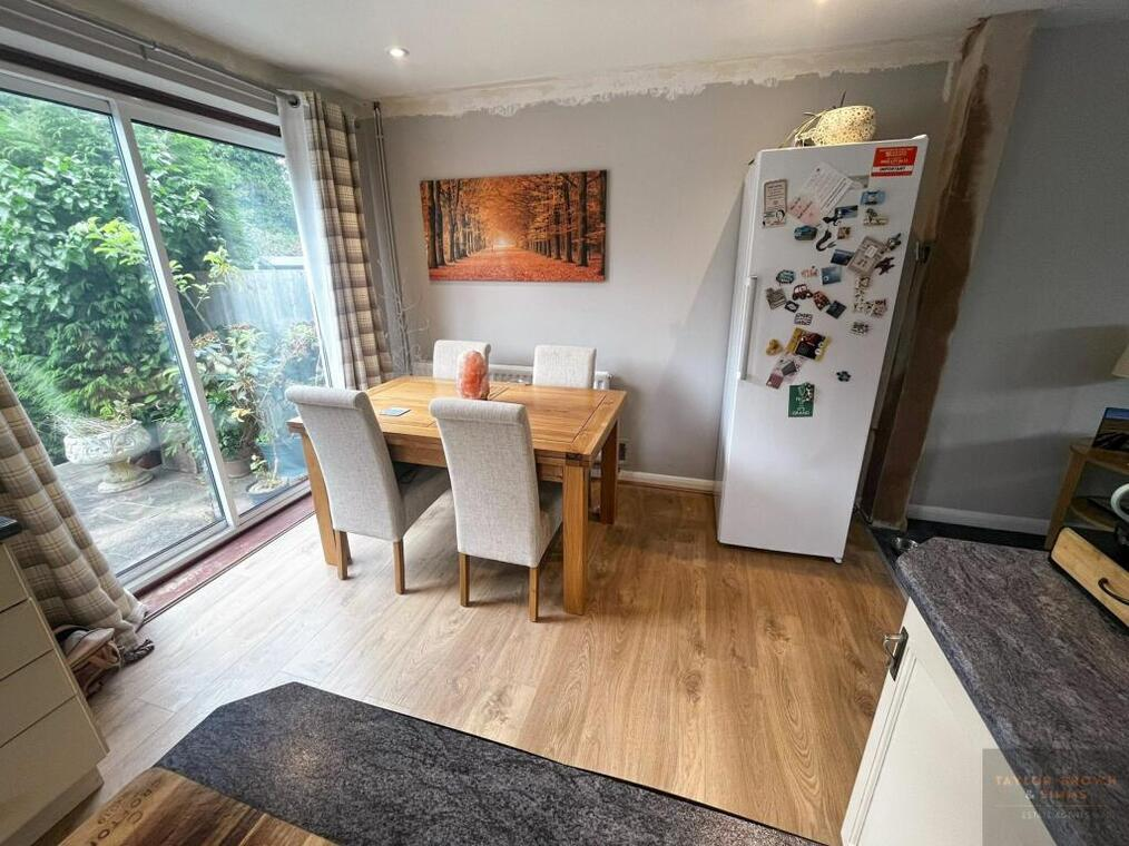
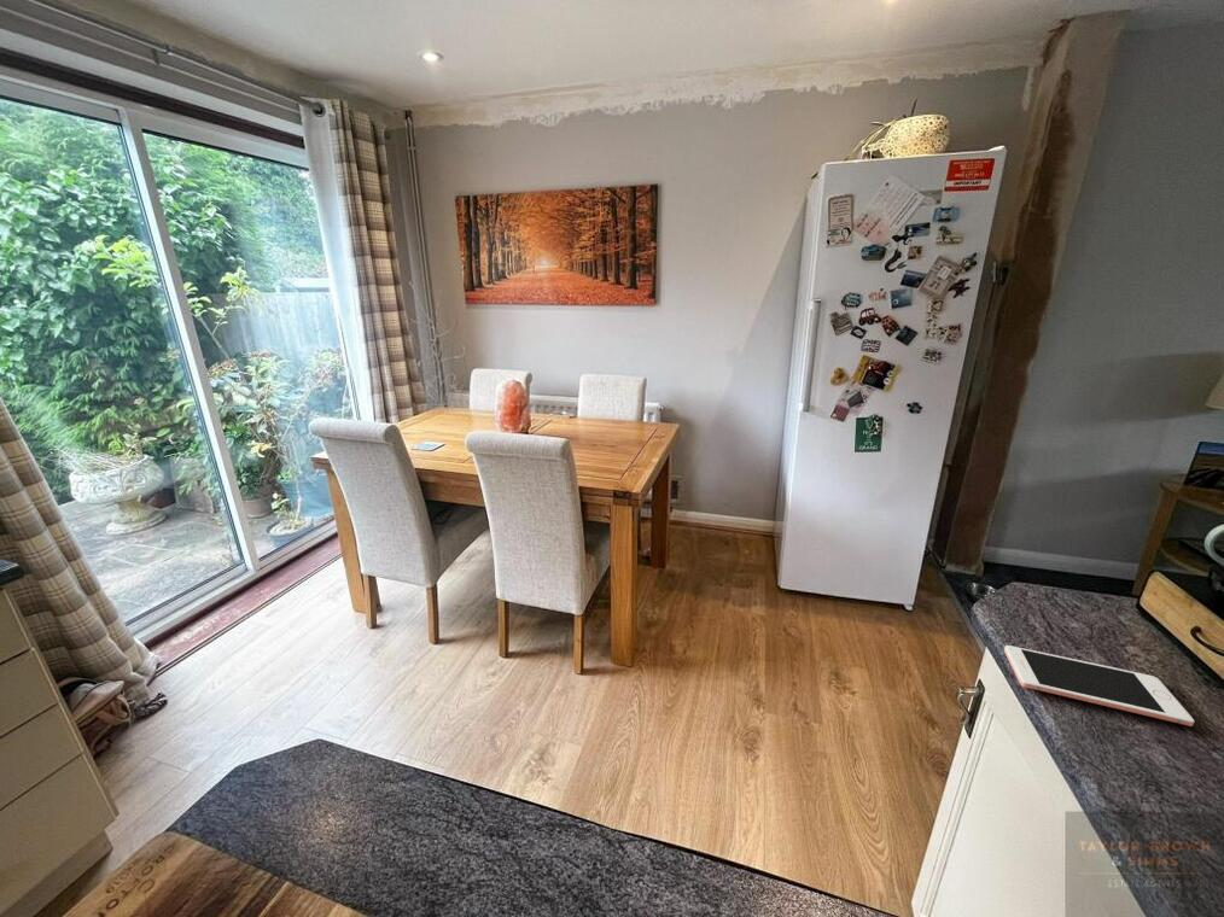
+ cell phone [1003,644,1195,728]
